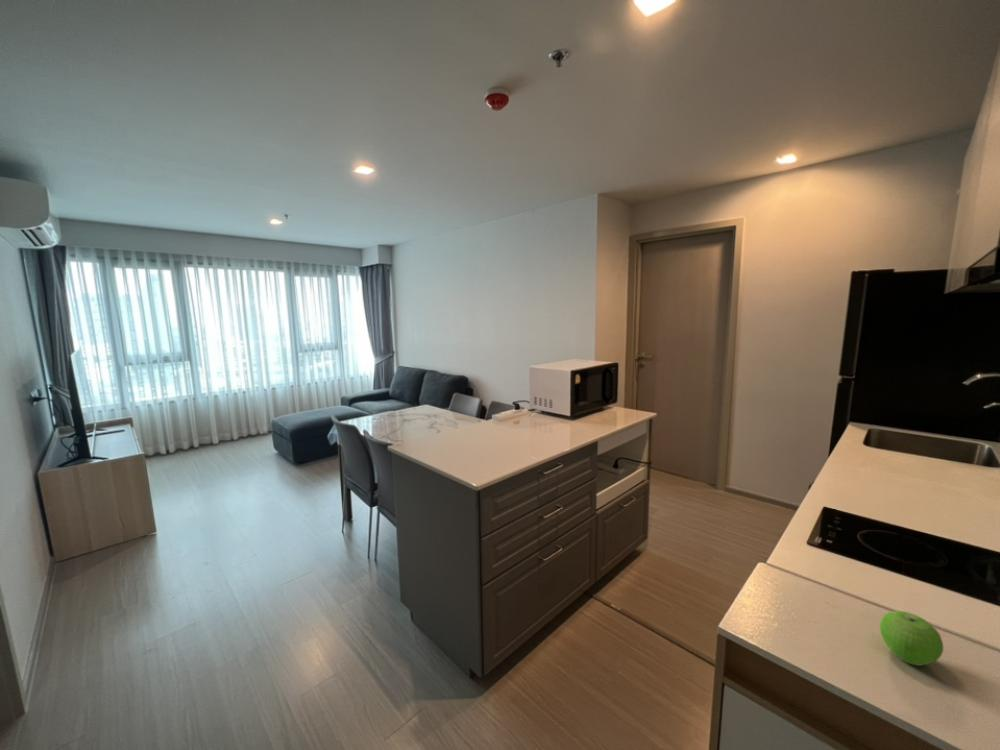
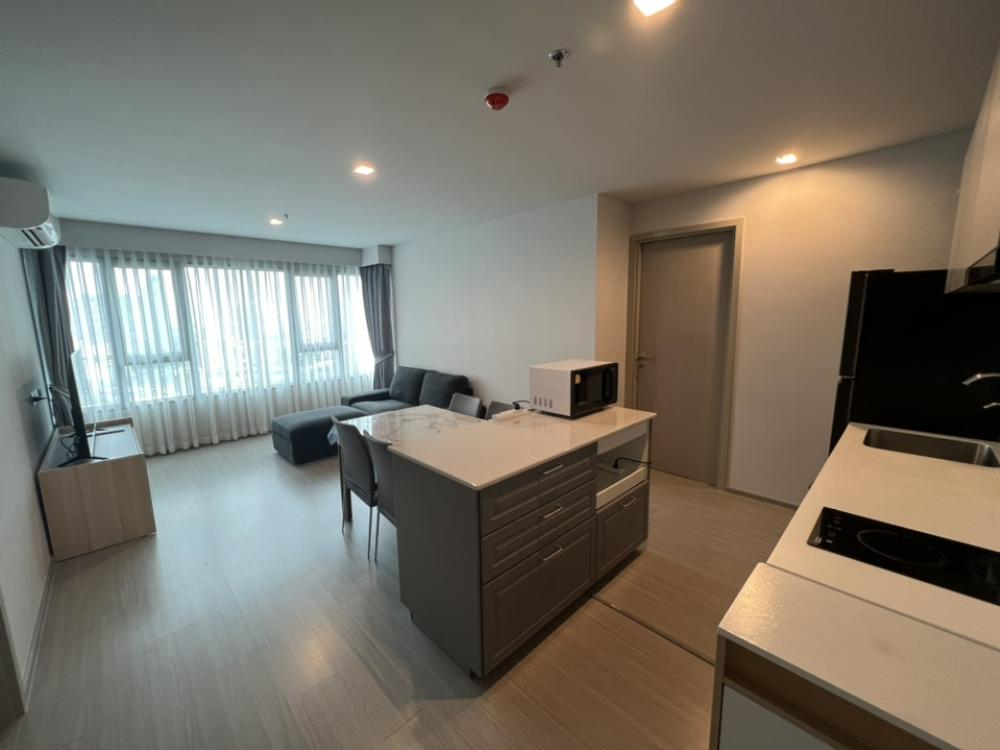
- fruit [879,610,944,667]
